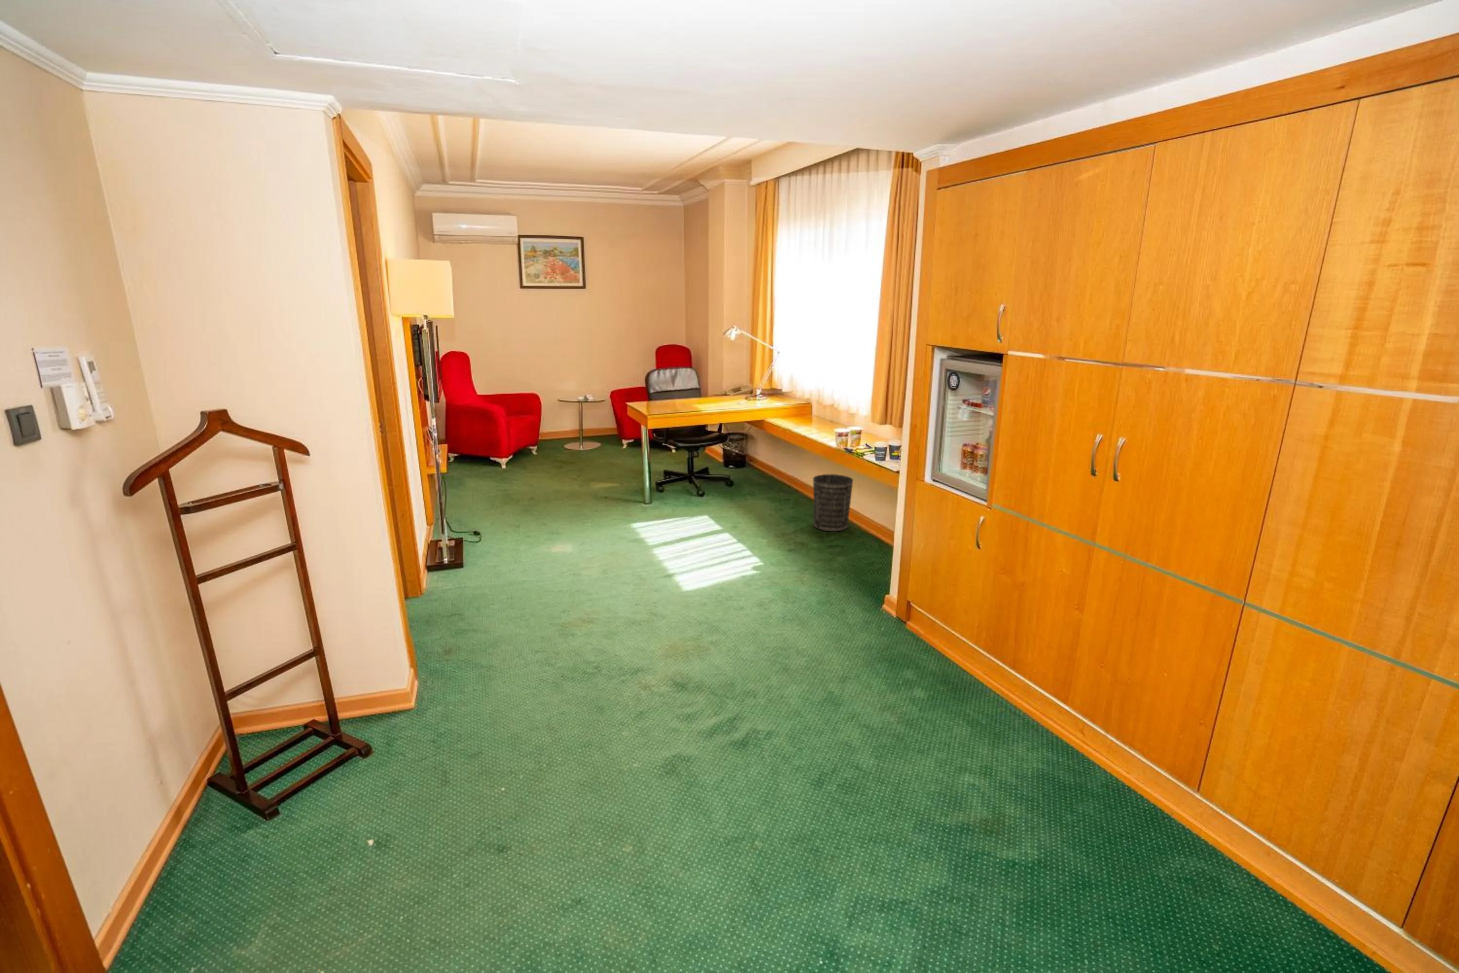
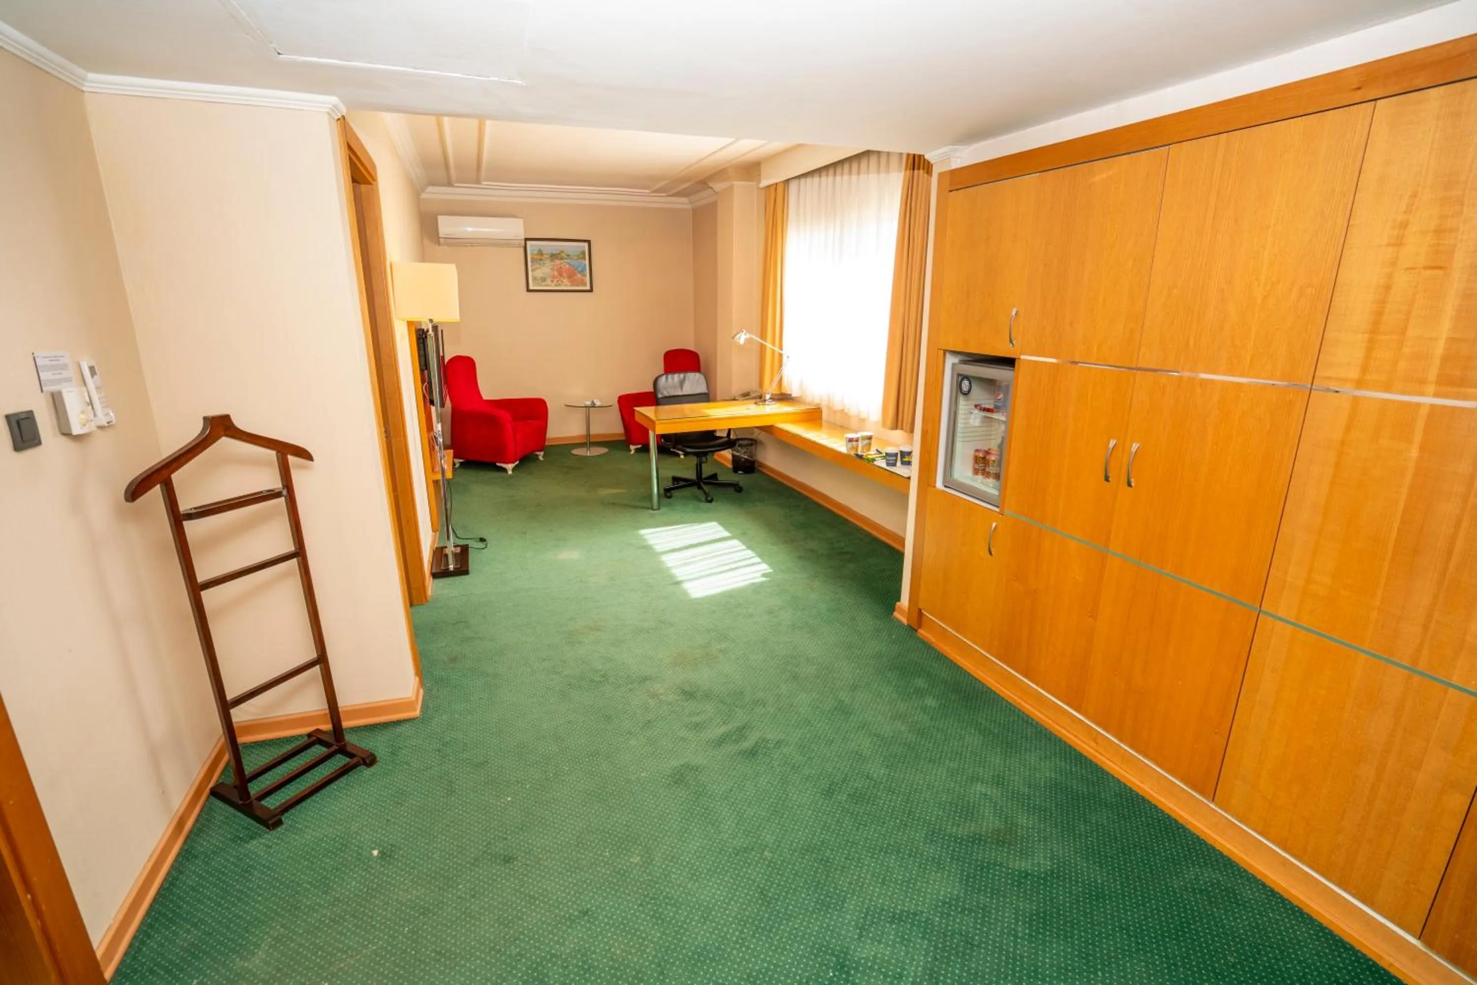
- wastebasket [813,473,854,532]
